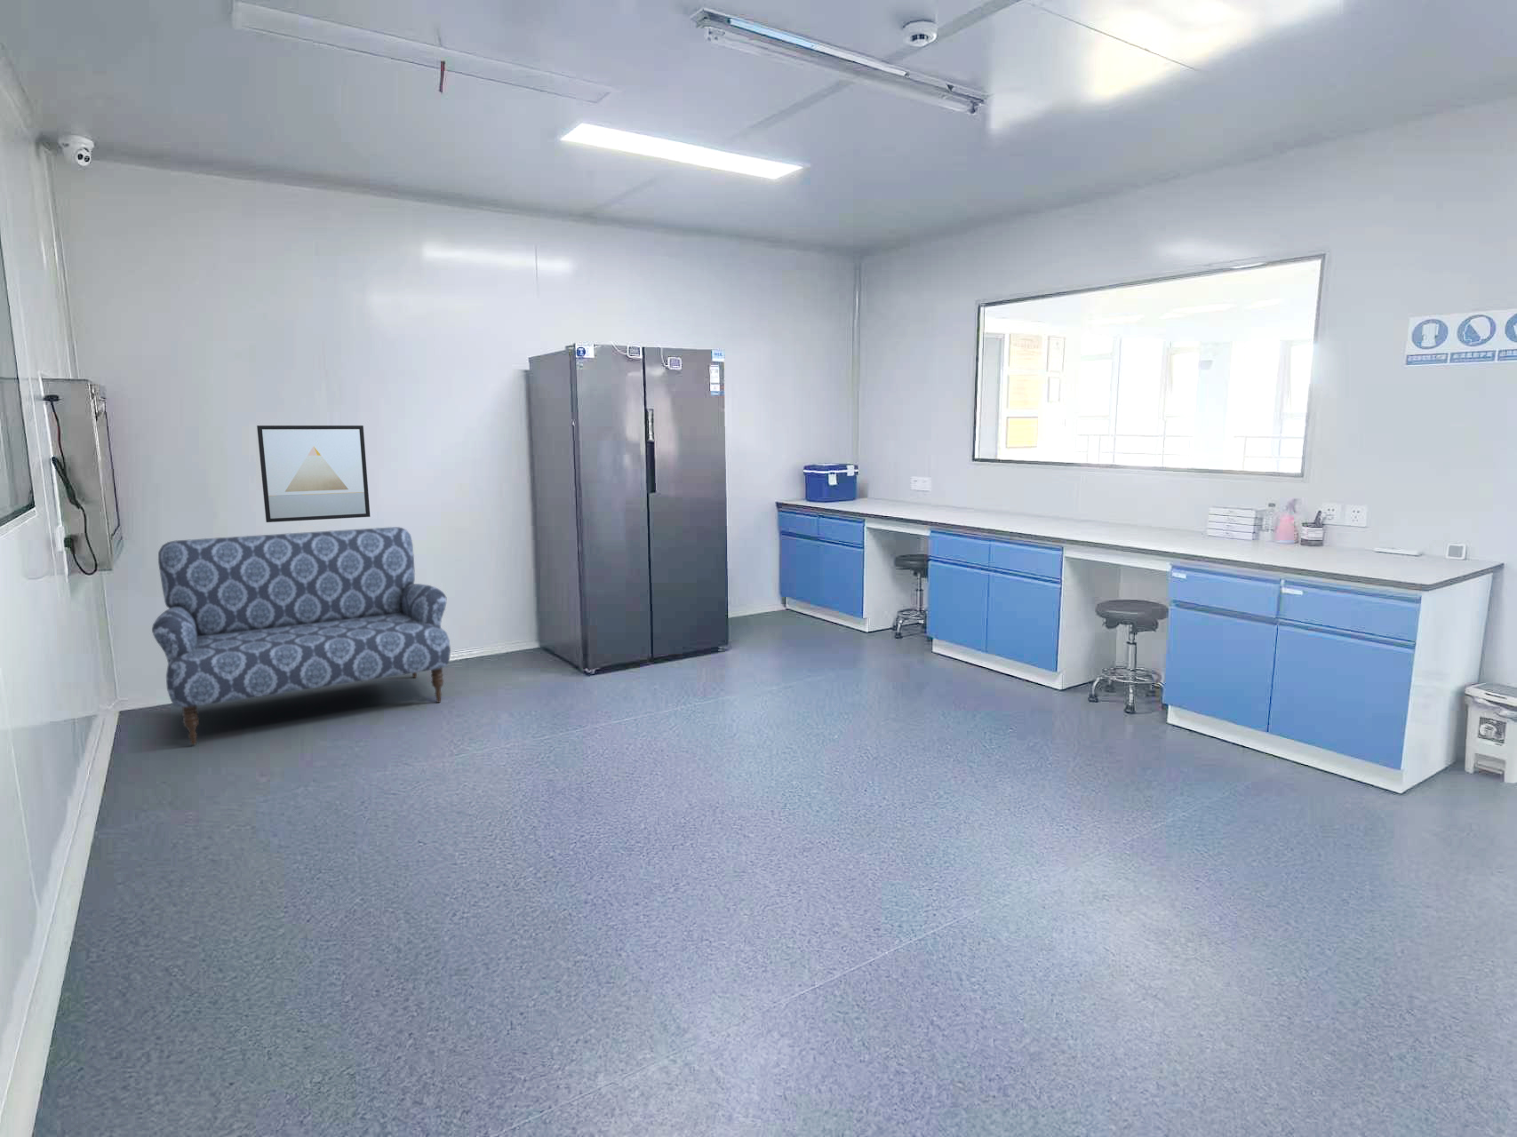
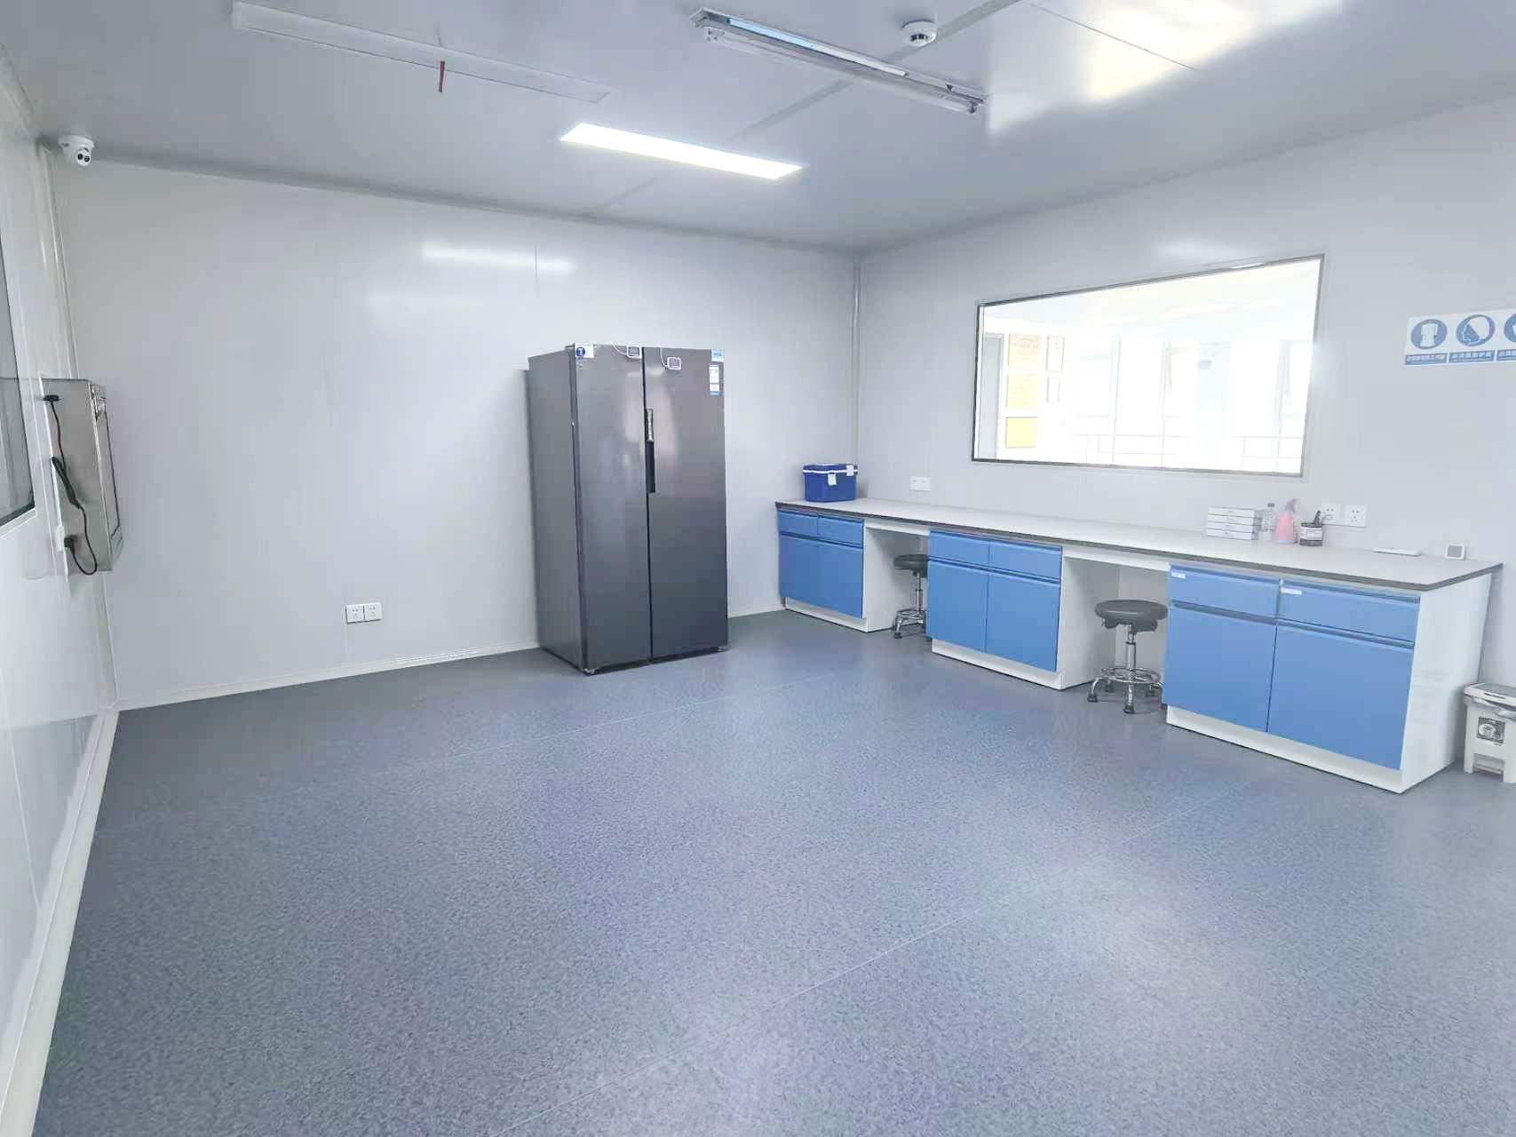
- sofa [151,526,452,746]
- wall art [256,425,371,523]
